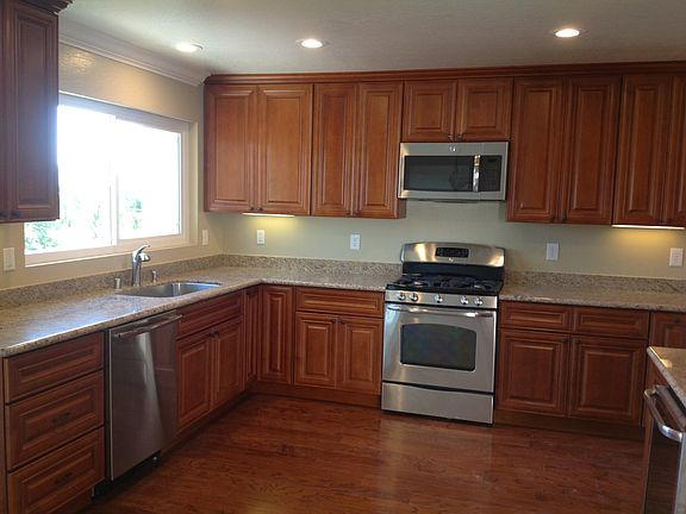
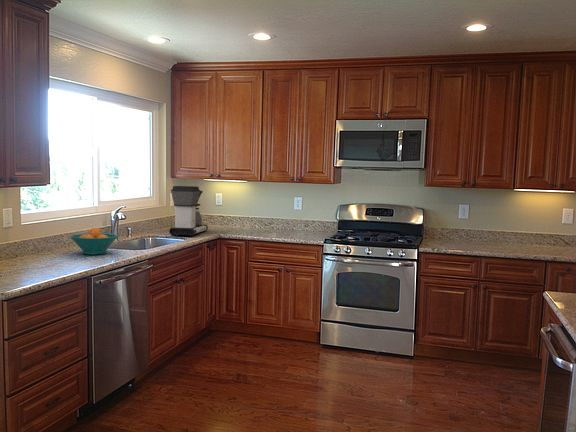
+ coffee maker [168,185,209,237]
+ fruit bowl [69,227,119,256]
